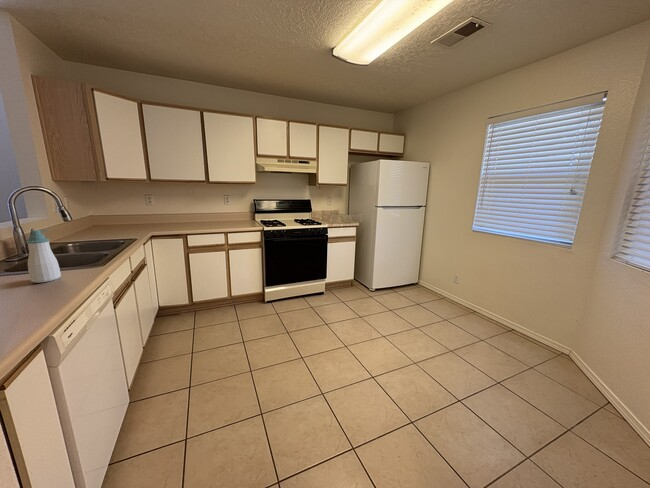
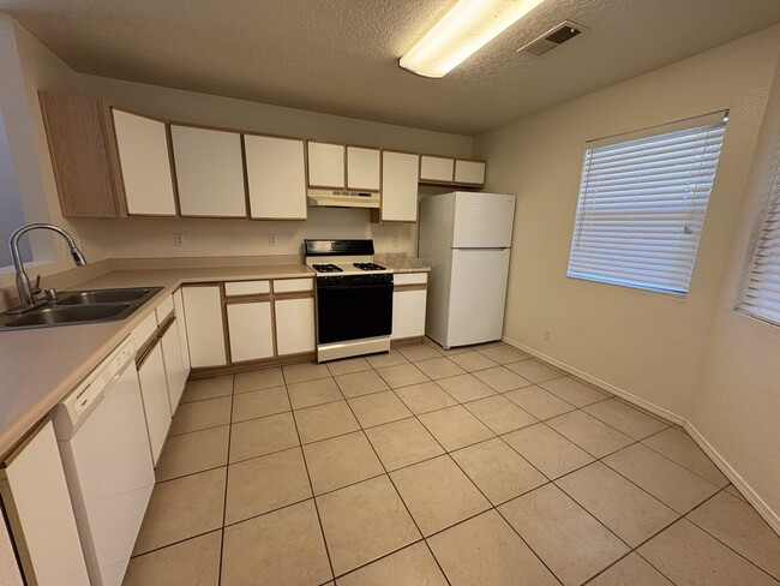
- soap bottle [25,229,62,284]
